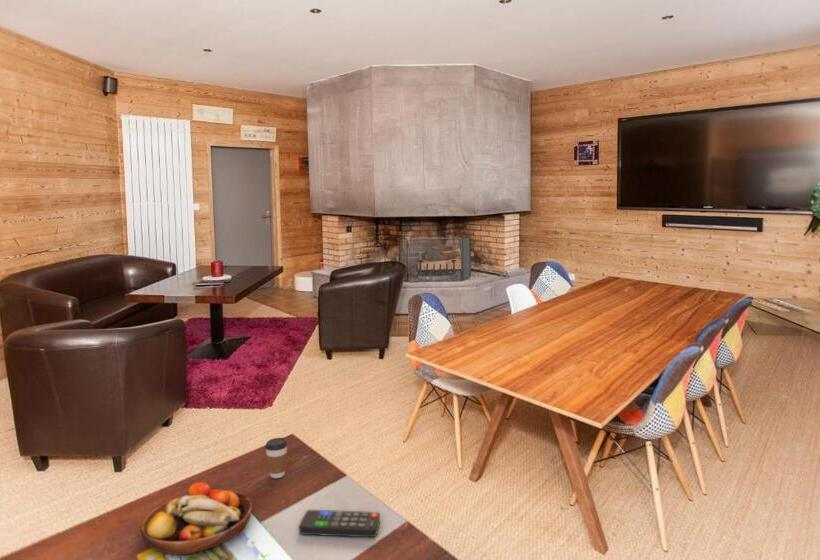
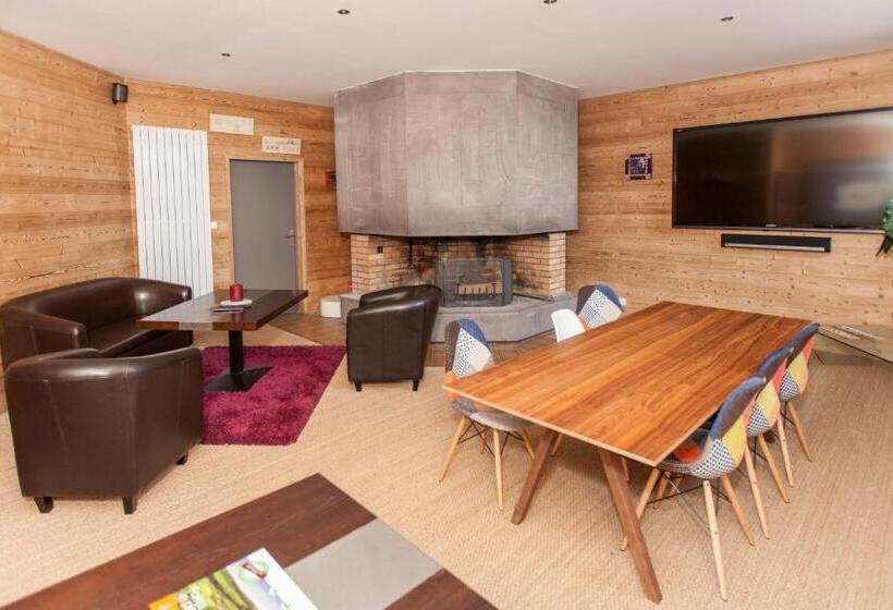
- coffee cup [264,437,288,479]
- fruit bowl [139,481,253,556]
- remote control [298,509,381,538]
